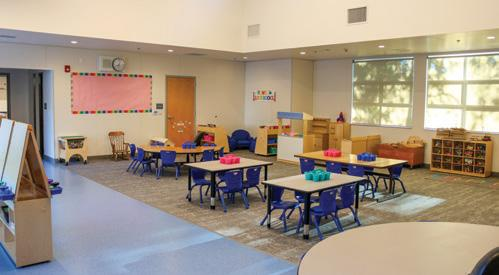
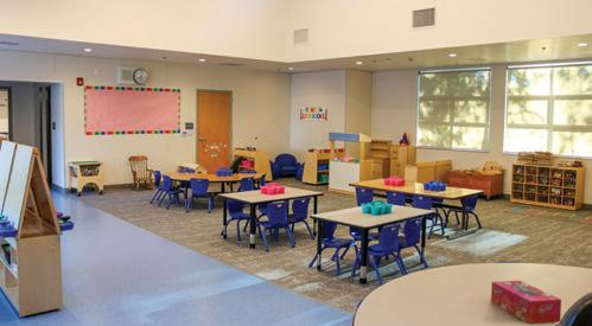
+ tissue box [490,280,562,325]
